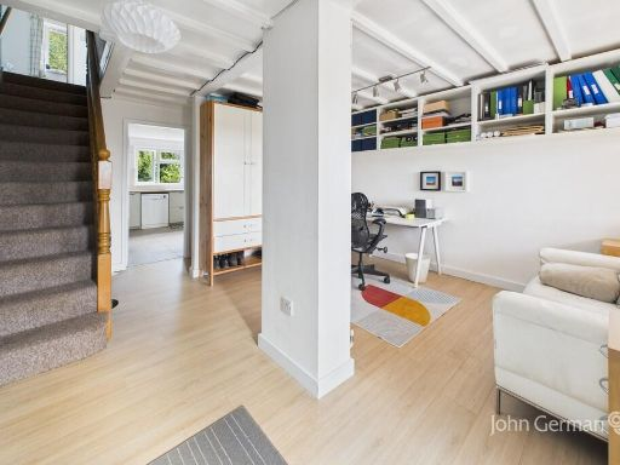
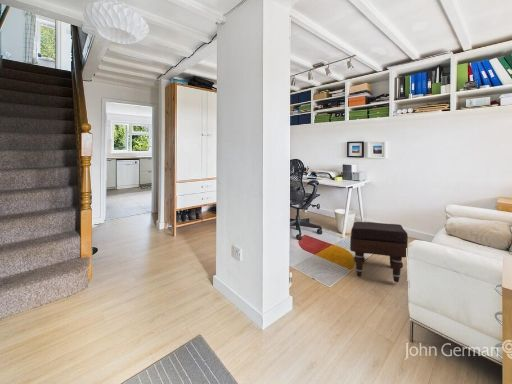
+ ottoman [349,221,409,283]
